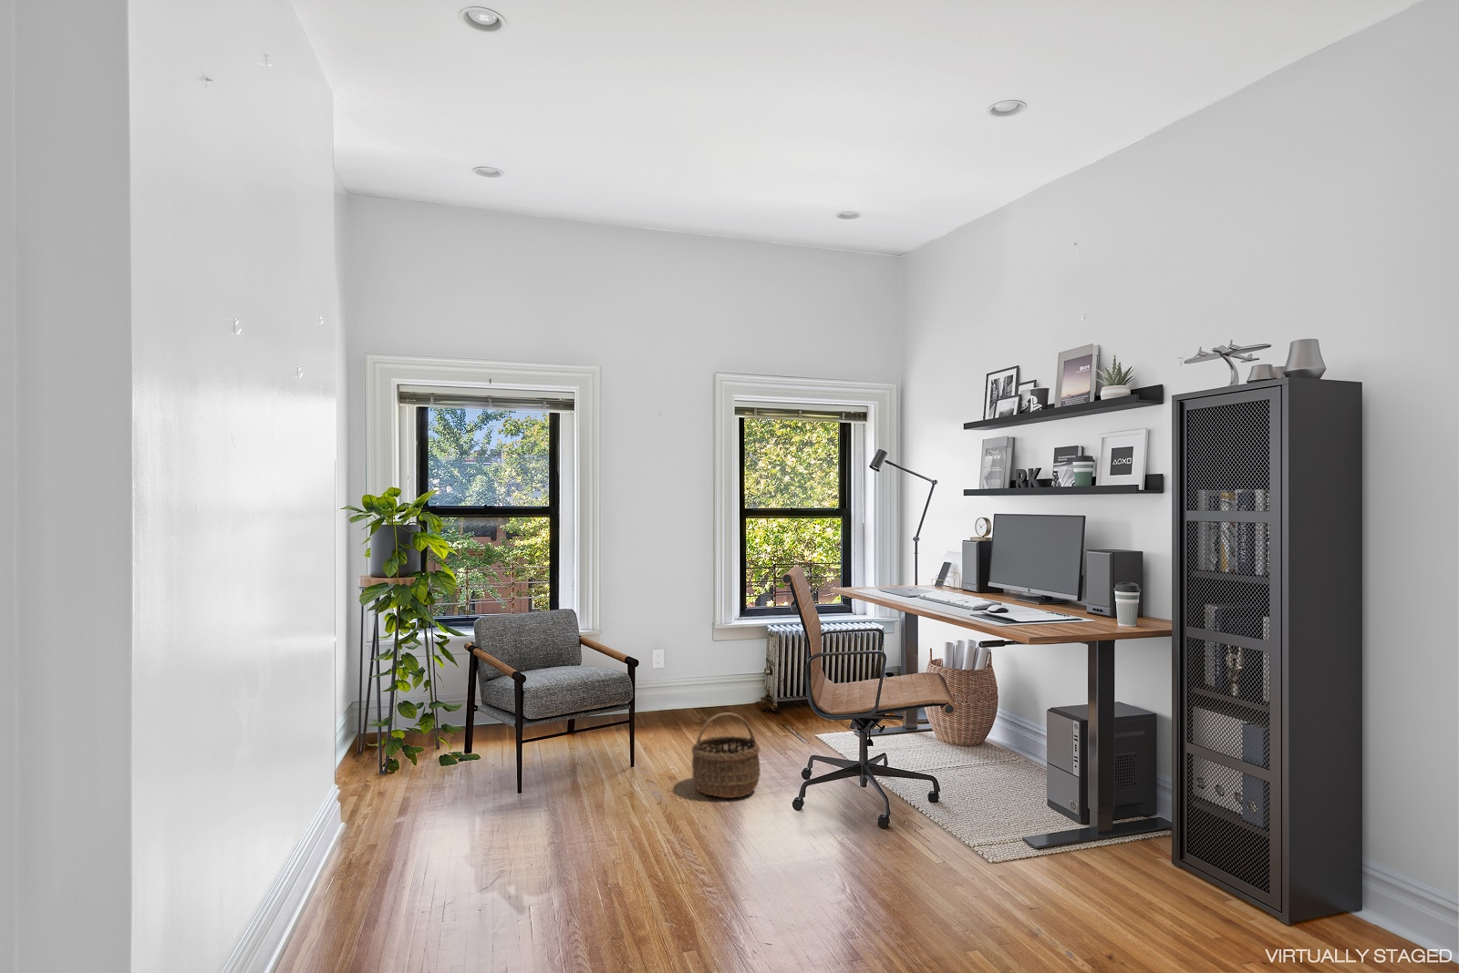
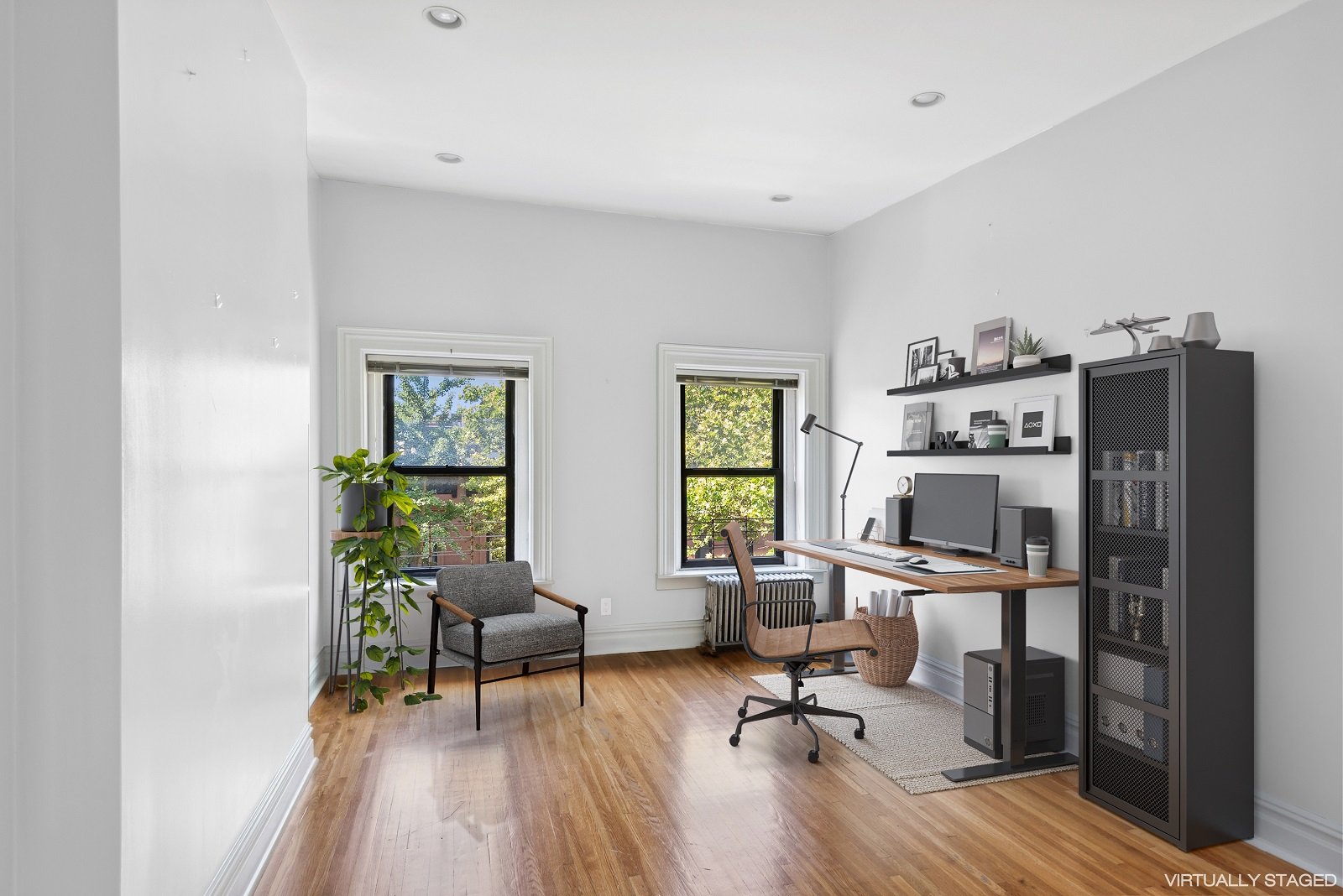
- wicker basket [690,711,762,799]
